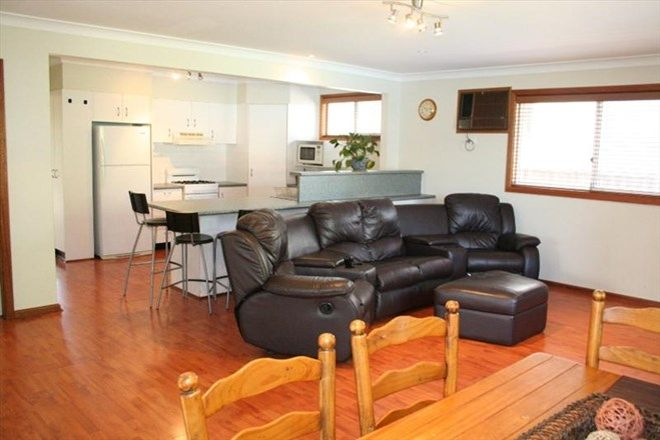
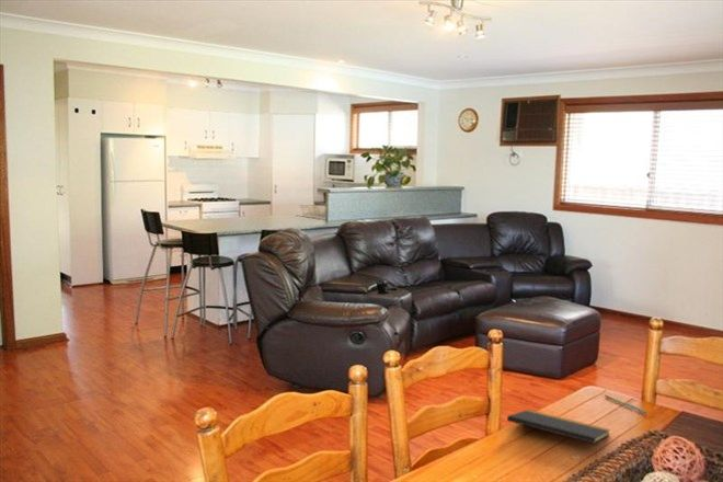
+ pen [604,394,647,415]
+ notepad [506,409,611,457]
